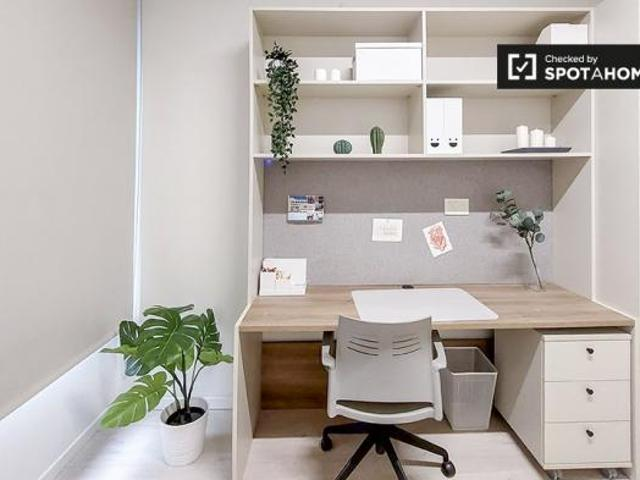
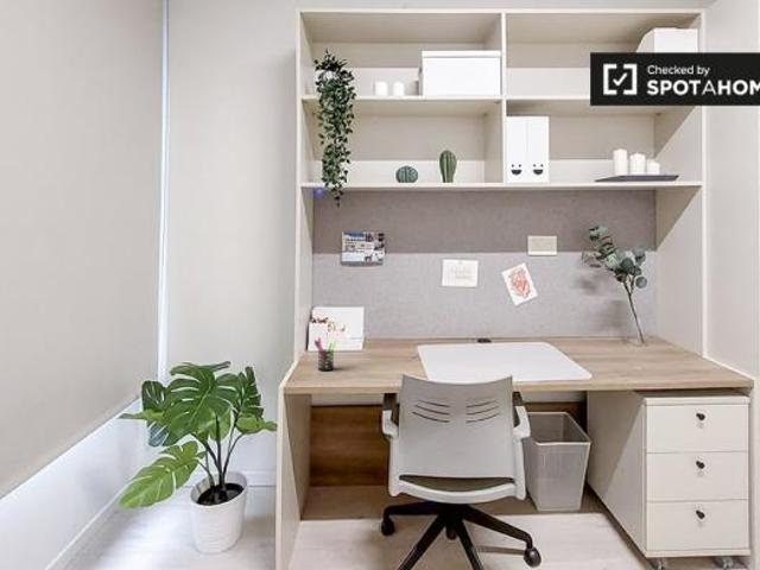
+ pen holder [314,336,337,372]
